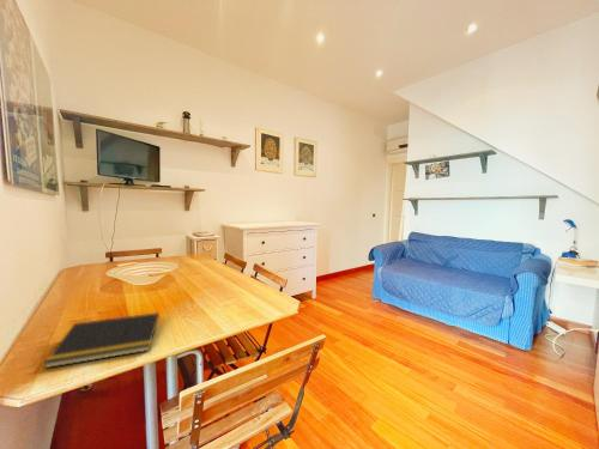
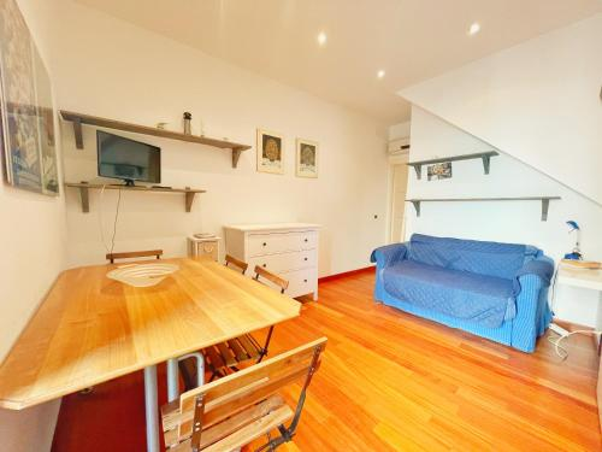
- notepad [43,311,161,370]
